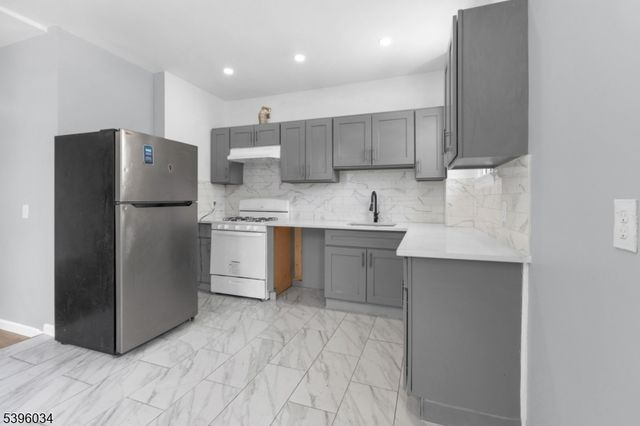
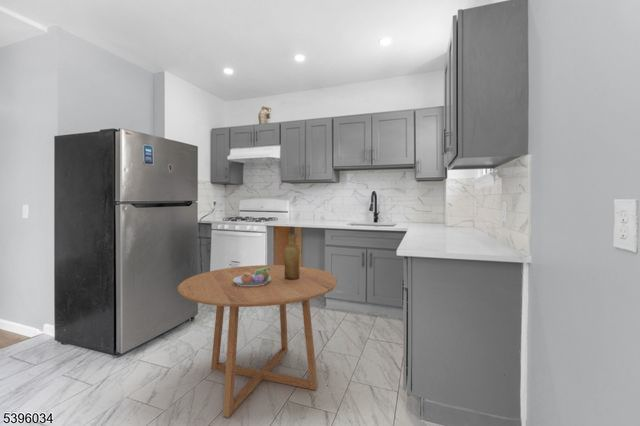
+ vase [283,232,301,280]
+ dining table [177,264,338,418]
+ fruit bowl [234,268,271,286]
